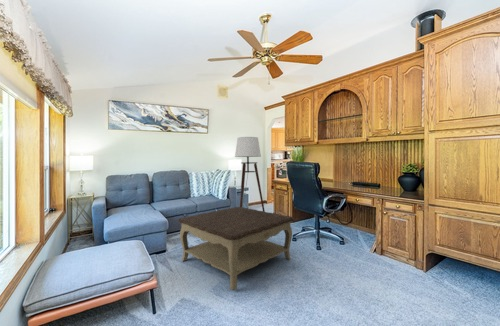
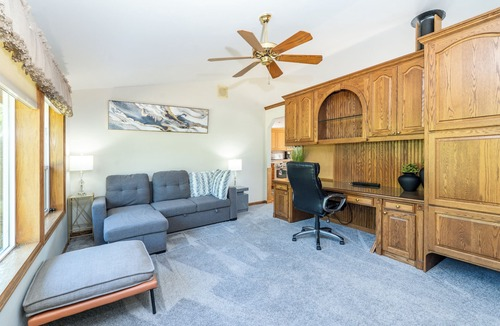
- floor lamp [234,136,266,212]
- coffee table [176,206,295,291]
